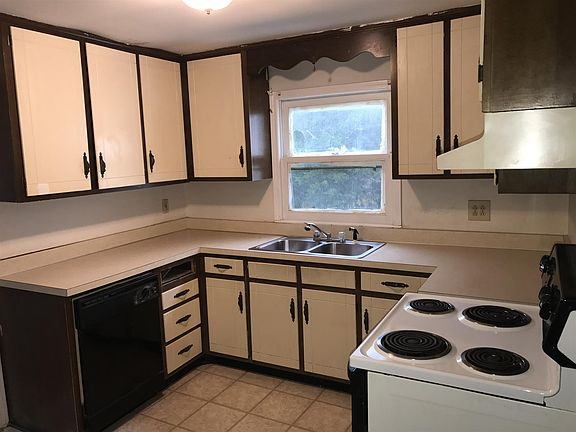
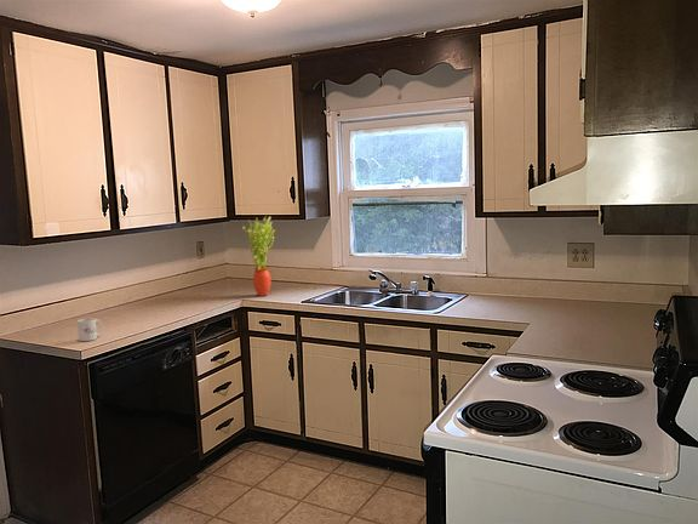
+ mug [76,317,103,342]
+ potted plant [241,215,275,297]
